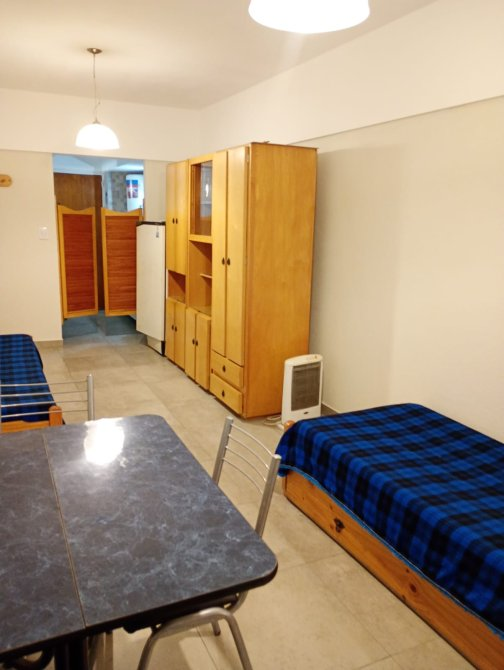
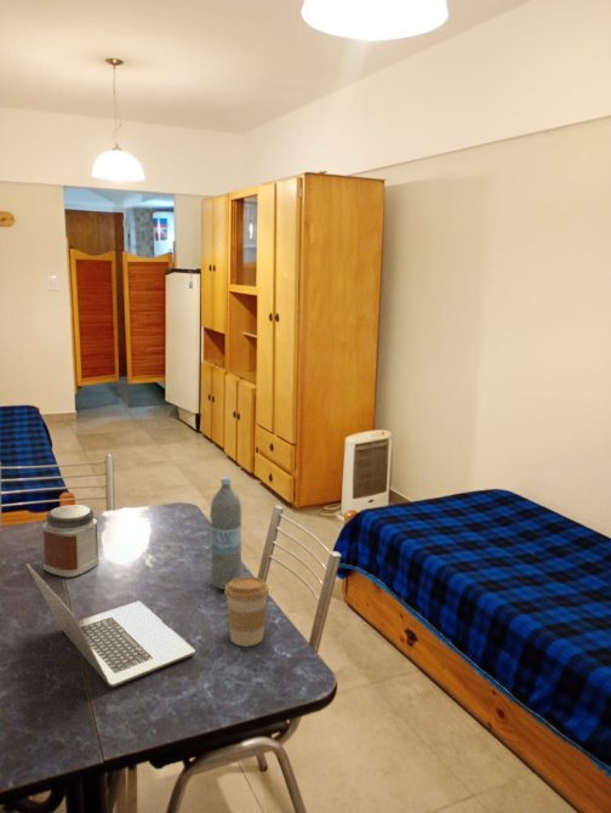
+ laptop [25,562,196,688]
+ jar [41,504,101,578]
+ water bottle [209,476,242,591]
+ coffee cup [223,575,270,648]
